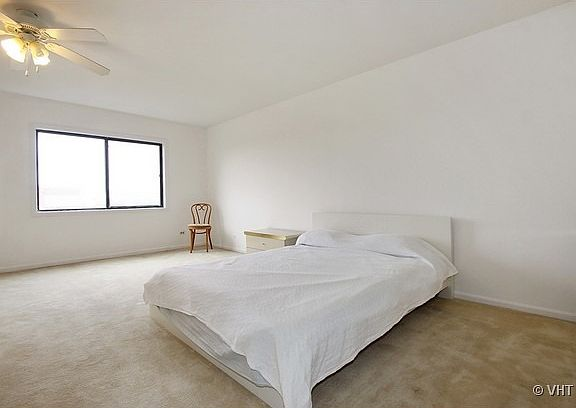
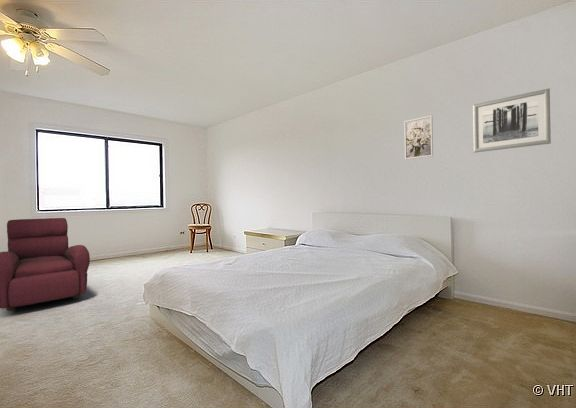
+ armchair [0,217,91,312]
+ wall art [403,114,434,160]
+ wall art [472,87,552,154]
